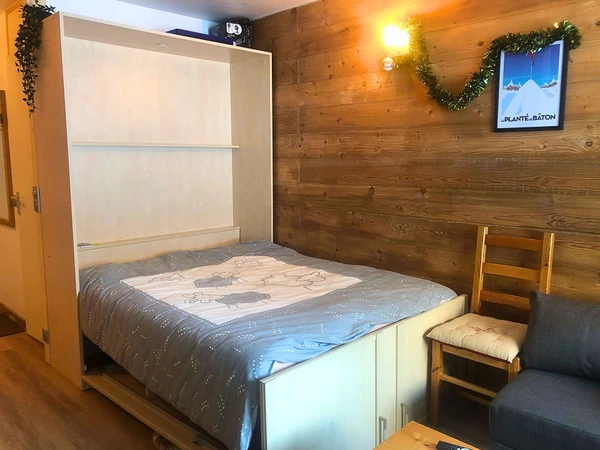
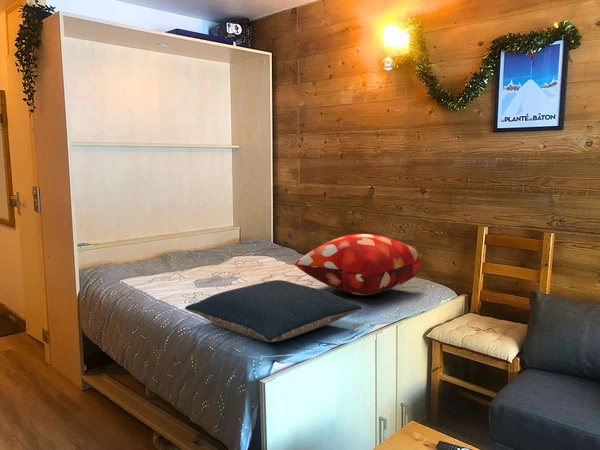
+ decorative pillow [294,233,422,296]
+ pillow [184,279,363,343]
